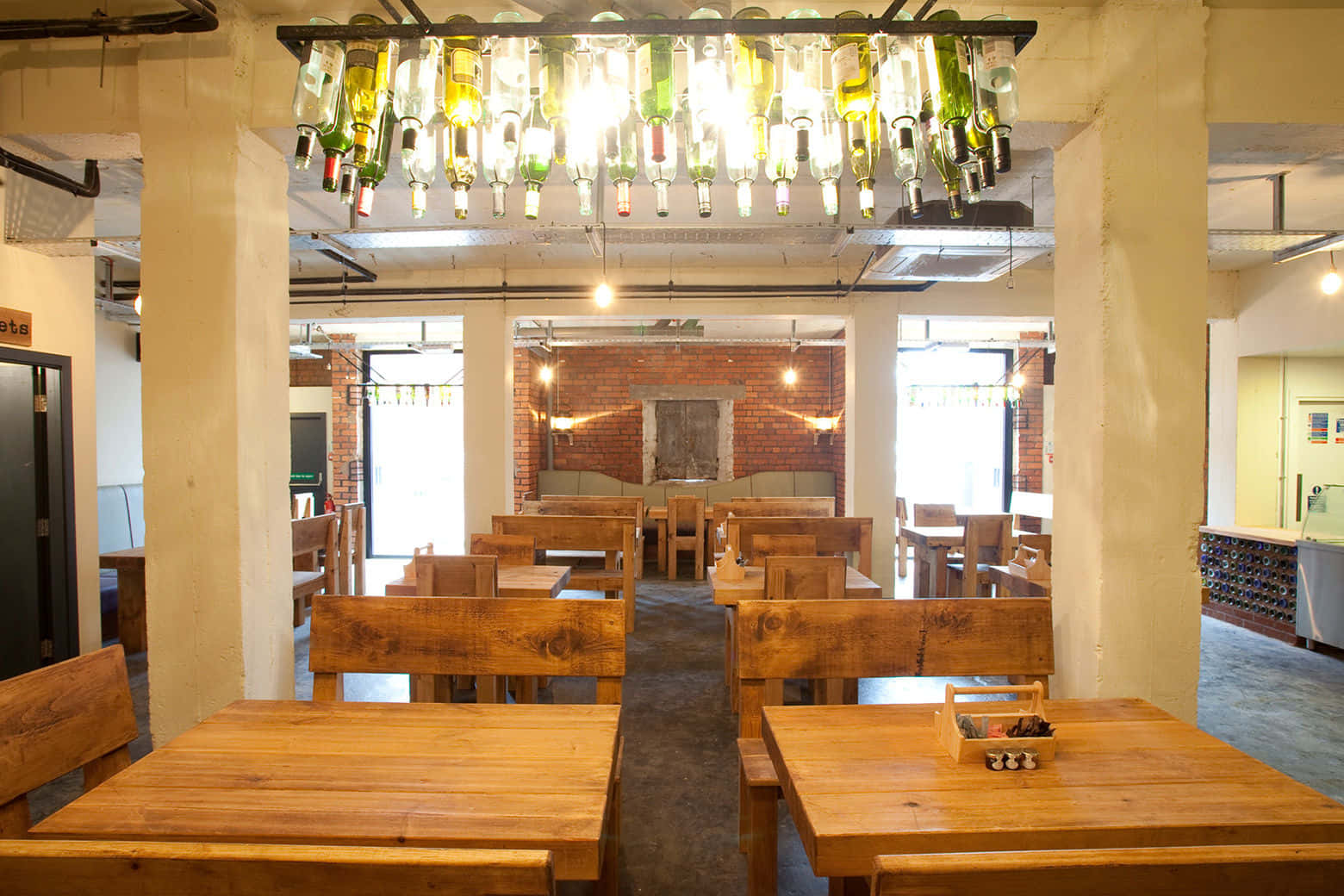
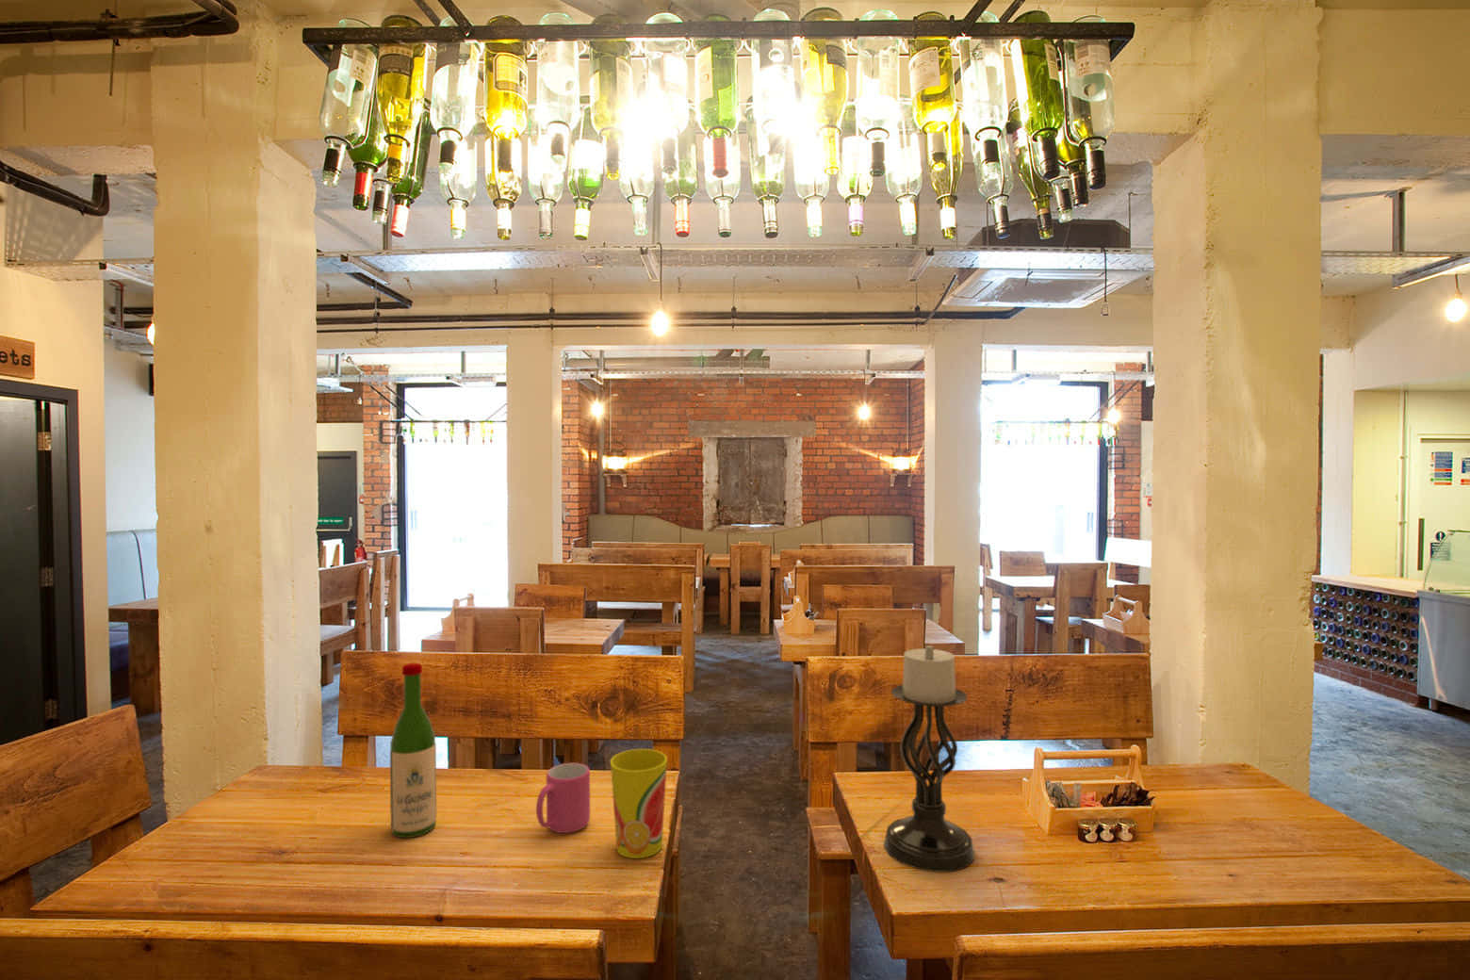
+ cup [609,748,668,860]
+ mug [535,762,591,833]
+ candle holder [883,644,976,873]
+ wine bottle [389,662,438,839]
